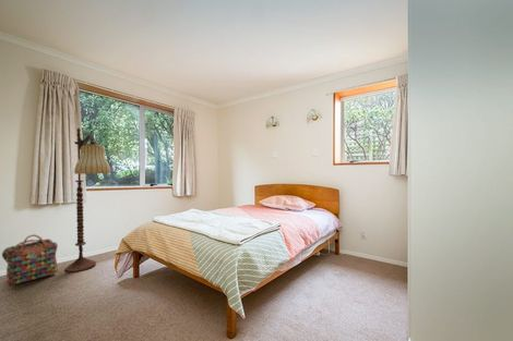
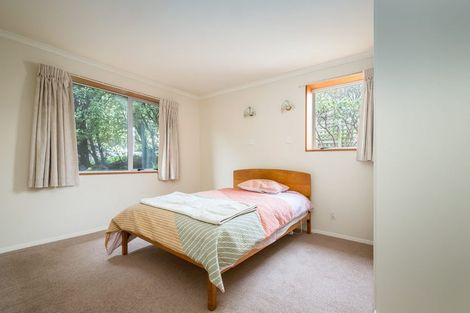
- floor lamp [64,127,111,273]
- backpack [1,233,59,287]
